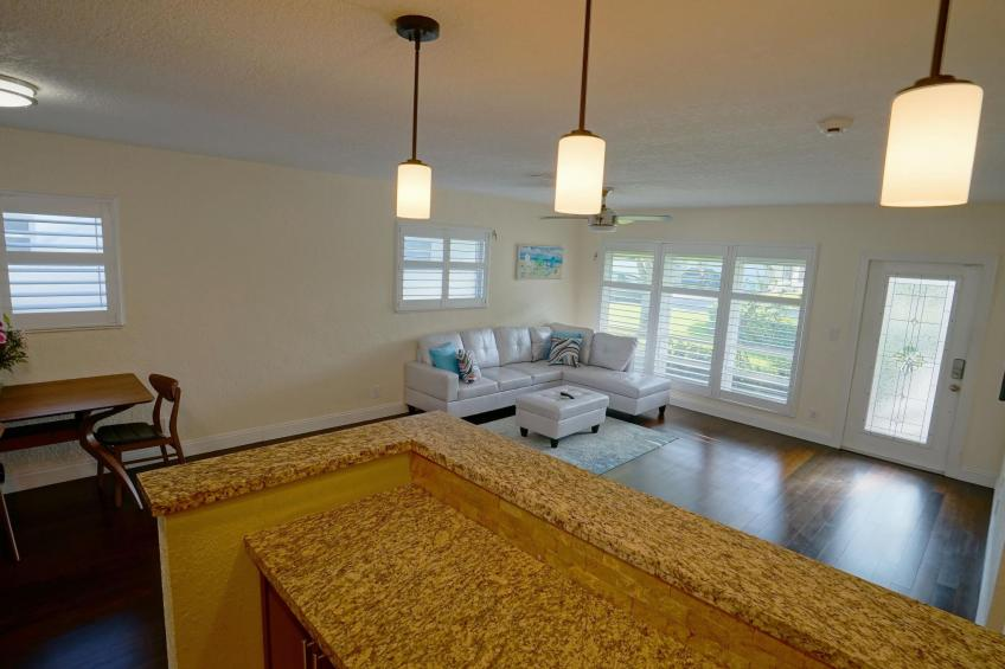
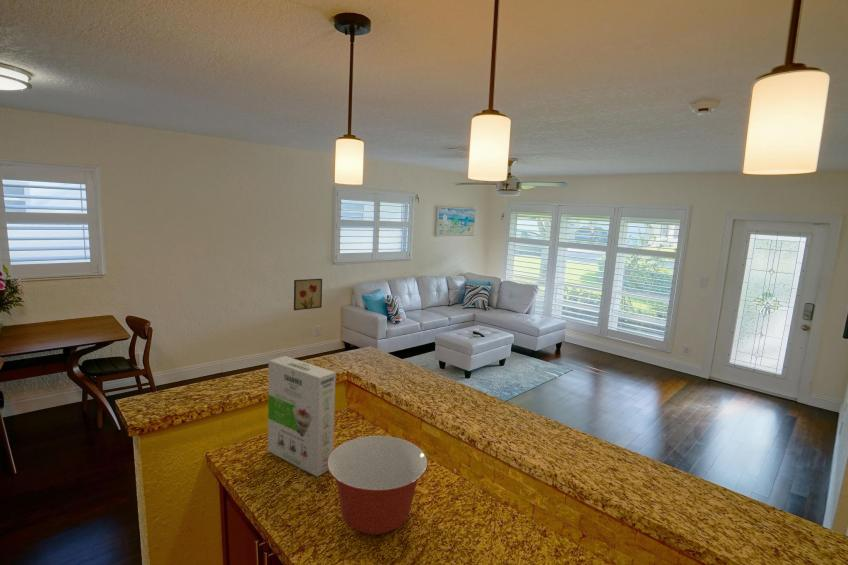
+ mixing bowl [327,435,429,536]
+ cereal box [267,355,337,478]
+ wall art [293,278,323,311]
